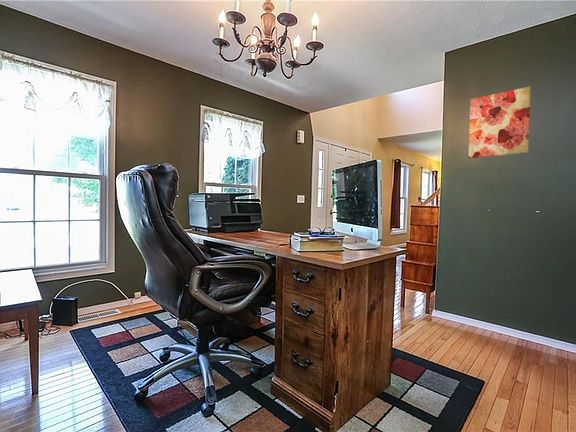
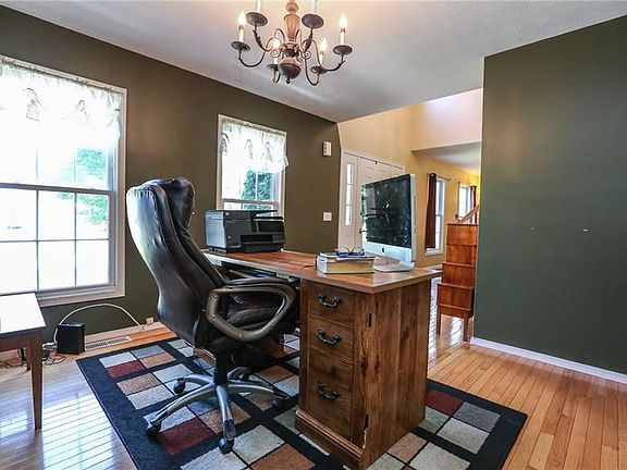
- wall art [468,85,532,159]
